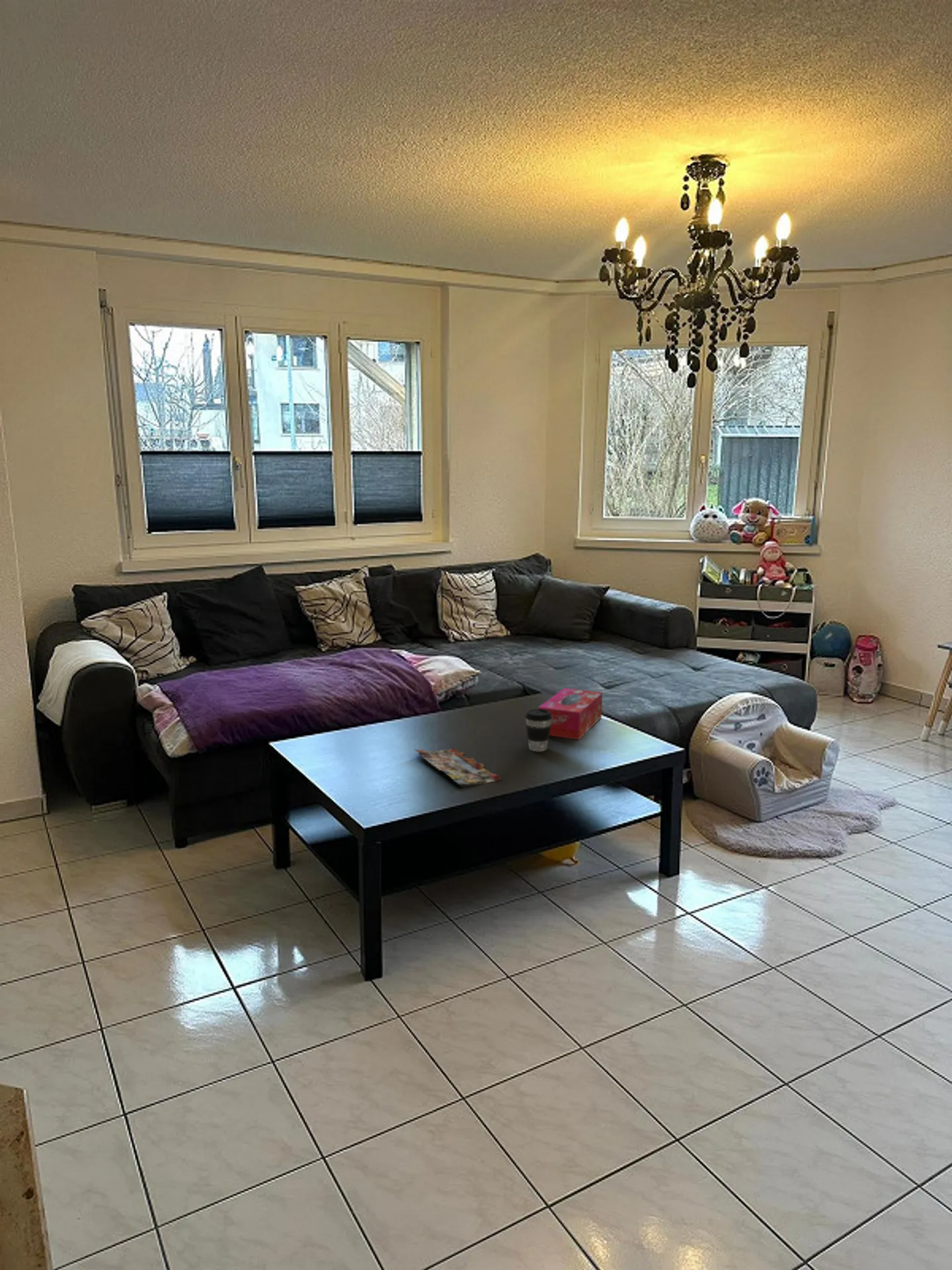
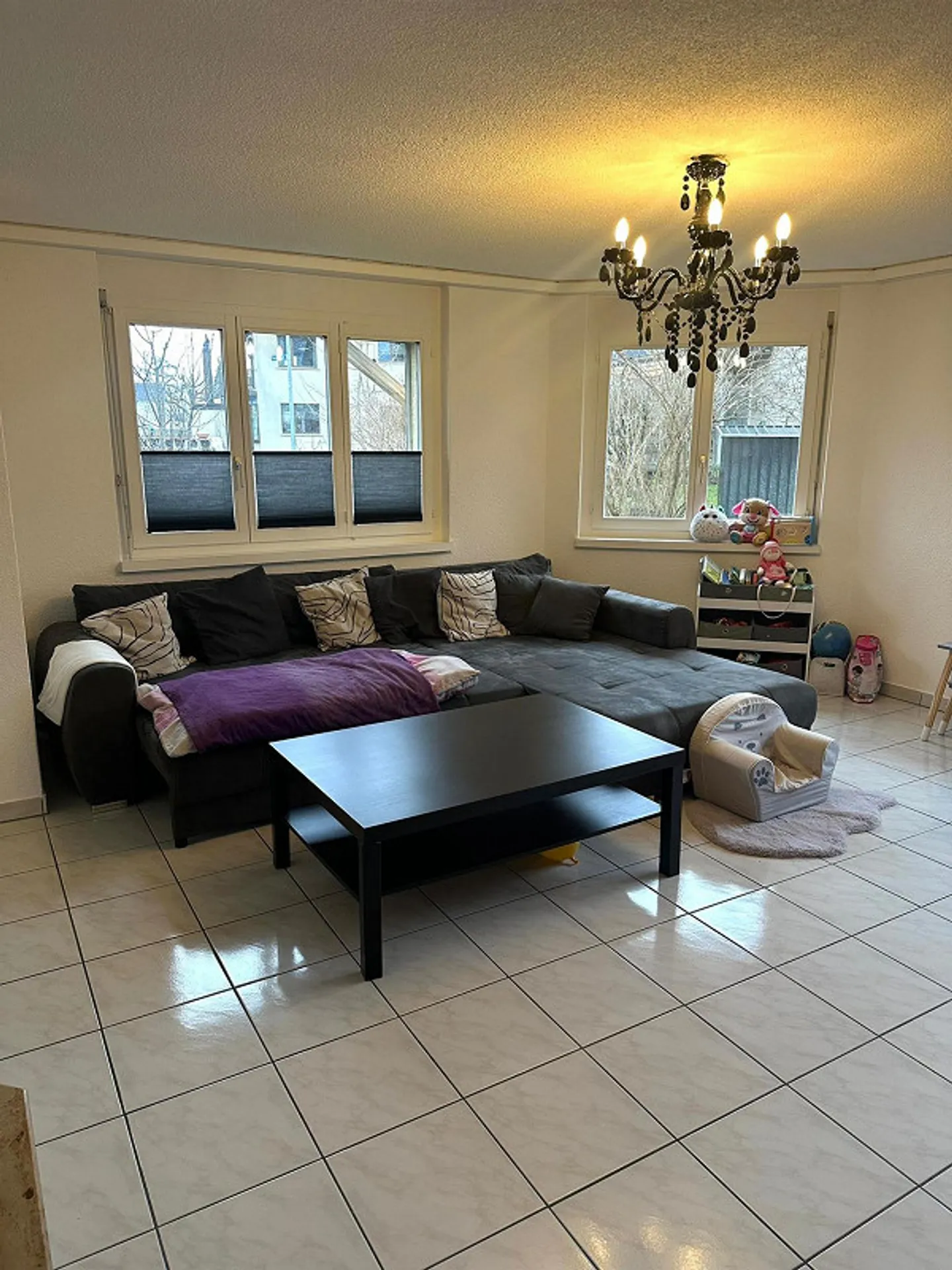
- tissue box [538,687,603,740]
- magazine [414,747,501,788]
- coffee cup [524,708,552,752]
